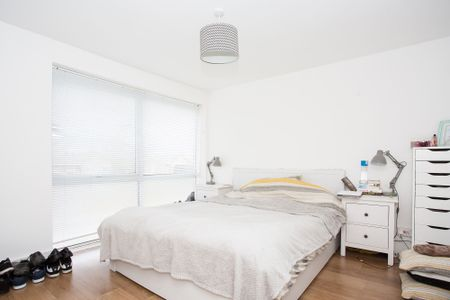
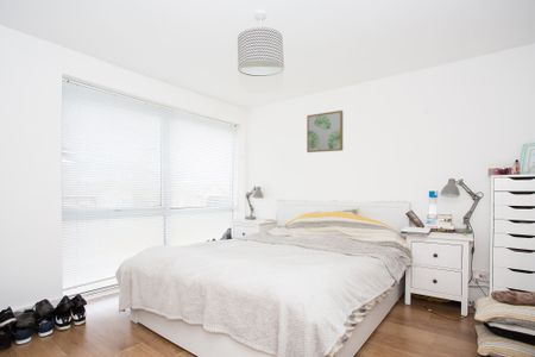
+ wall art [306,109,344,154]
